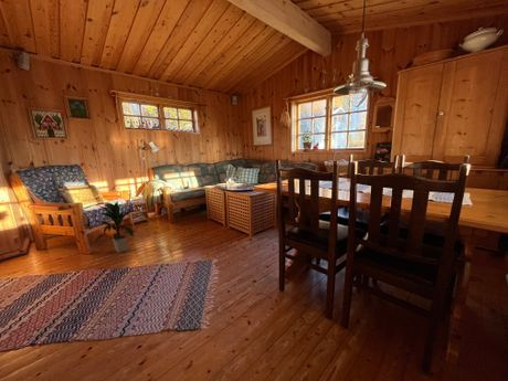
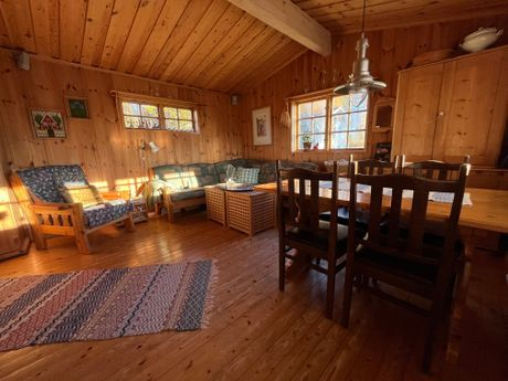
- indoor plant [93,200,140,254]
